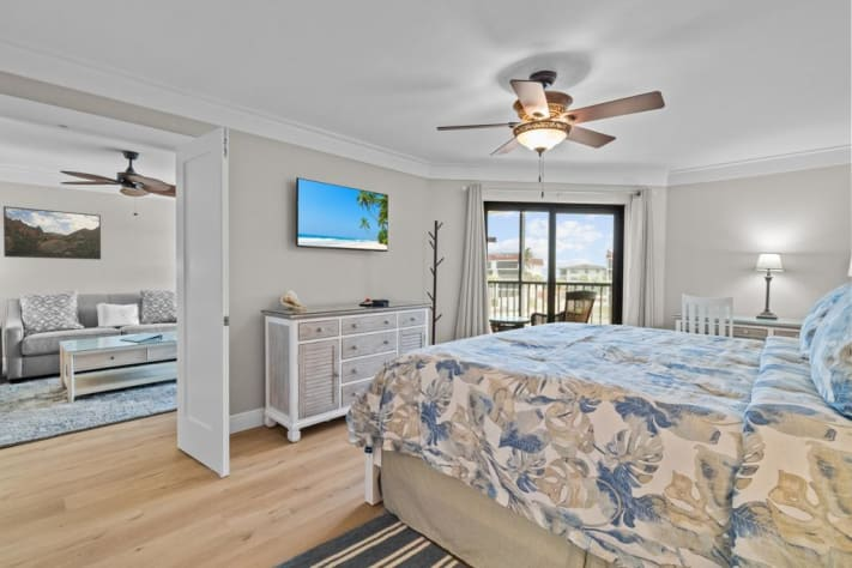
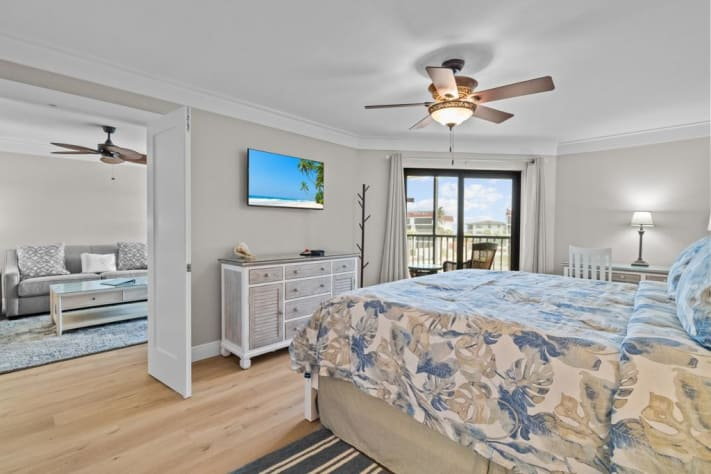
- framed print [2,205,102,261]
